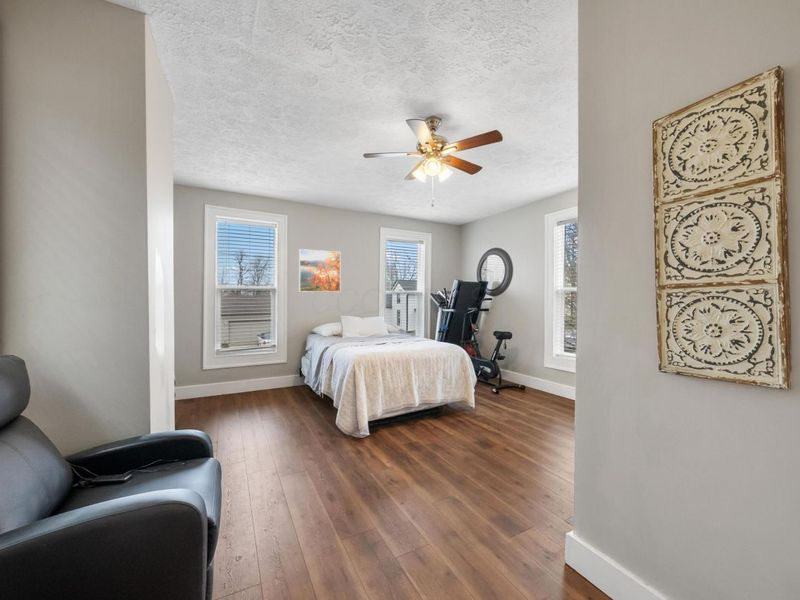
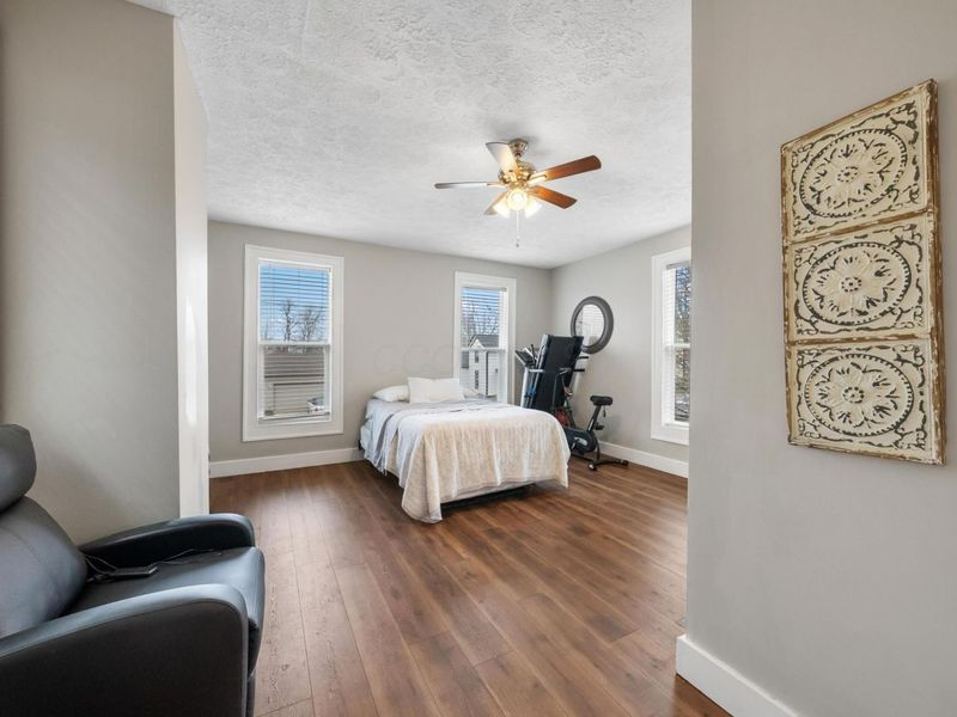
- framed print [298,248,341,293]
